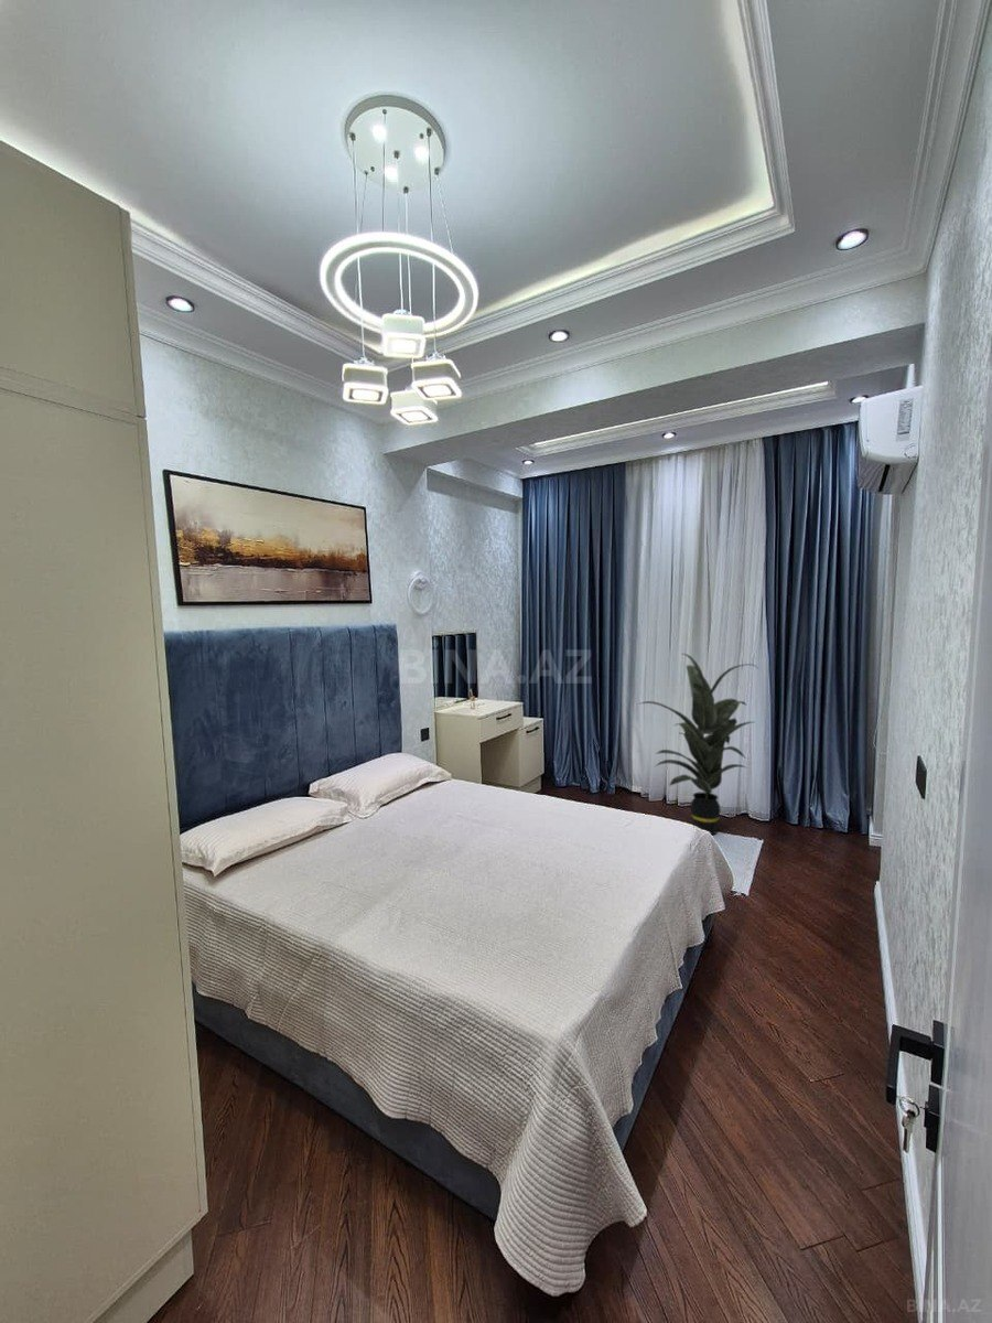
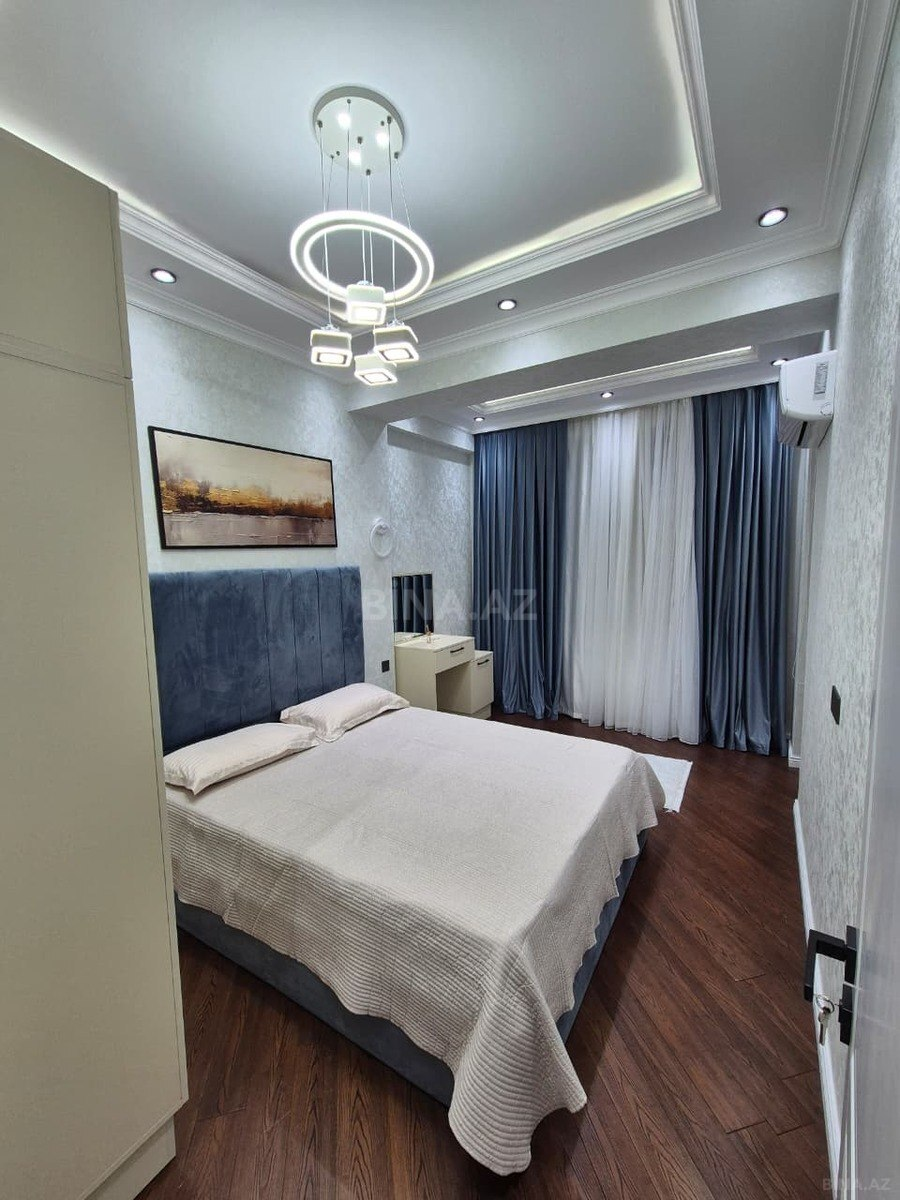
- indoor plant [636,653,761,836]
